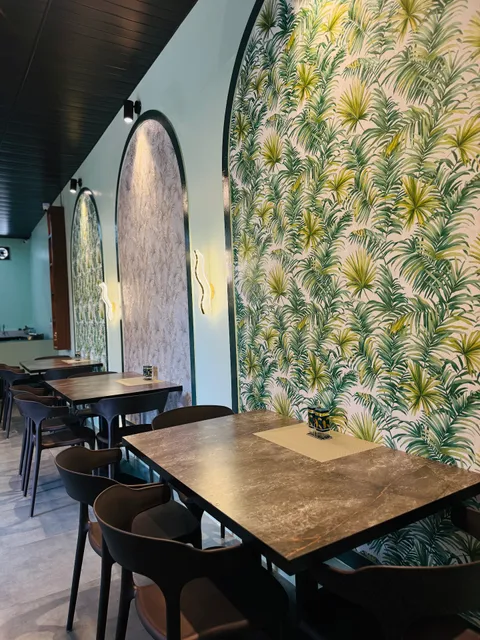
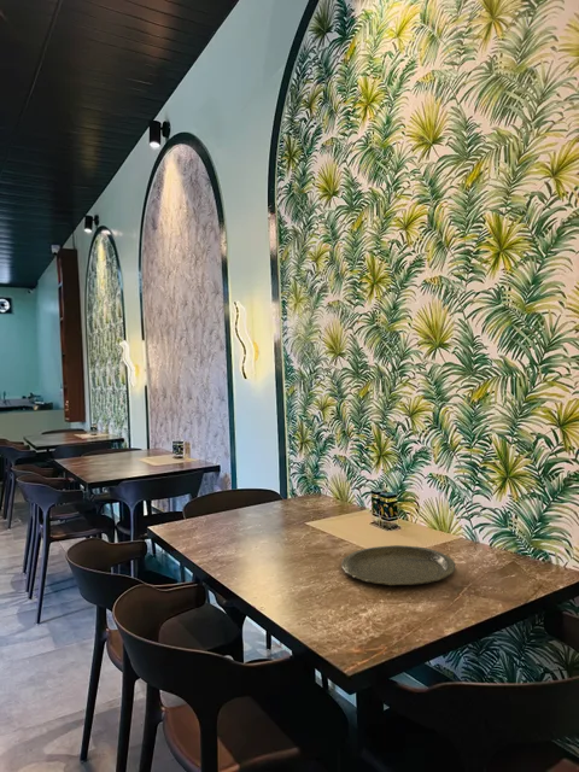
+ plate [340,544,456,586]
